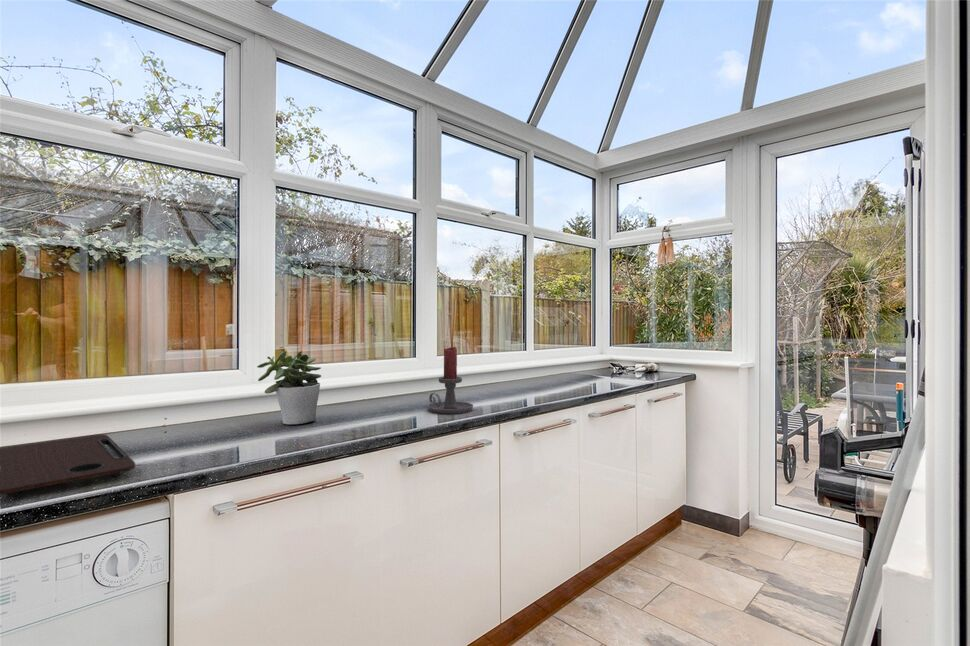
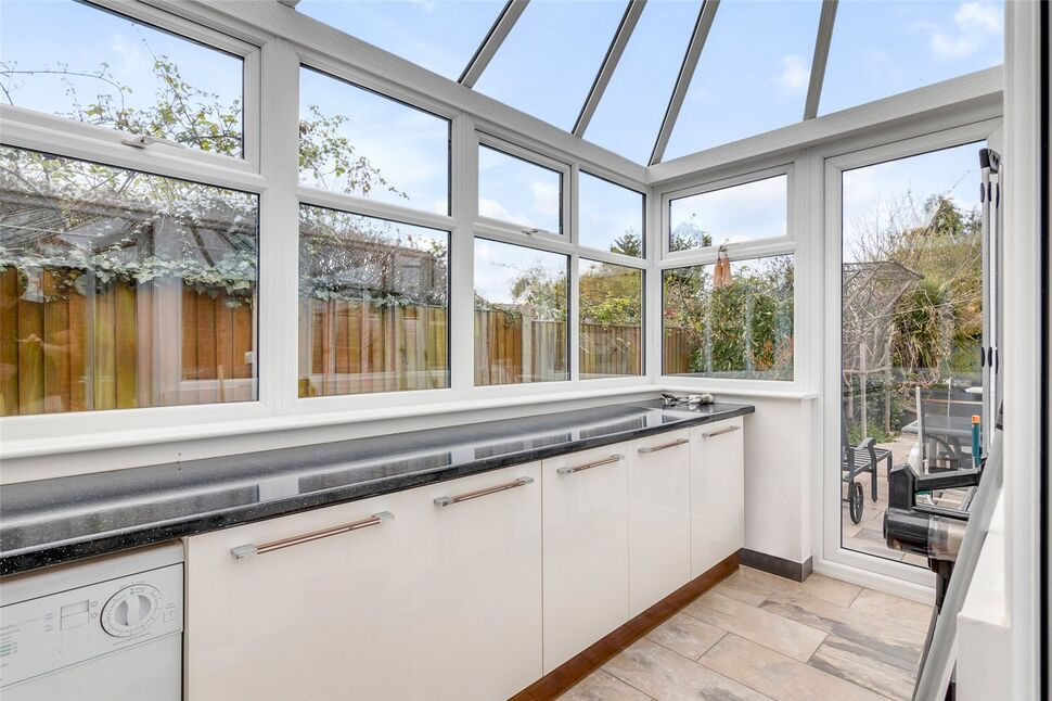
- cutting board [0,433,136,498]
- candle holder [426,346,474,415]
- potted plant [256,350,322,426]
